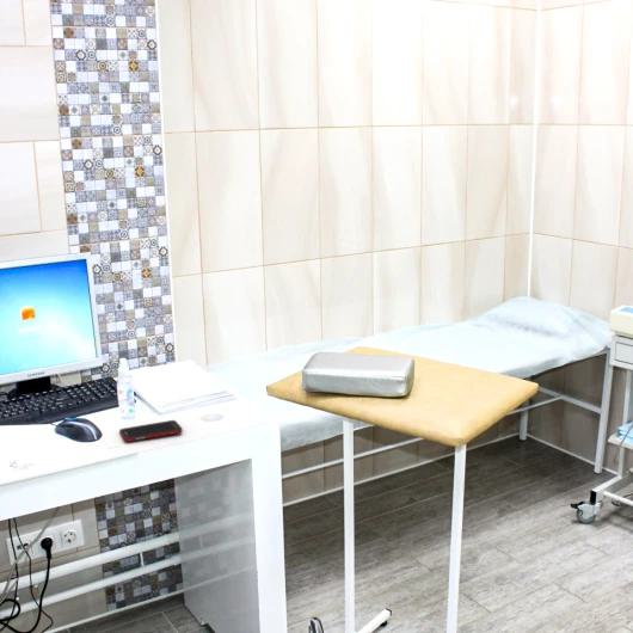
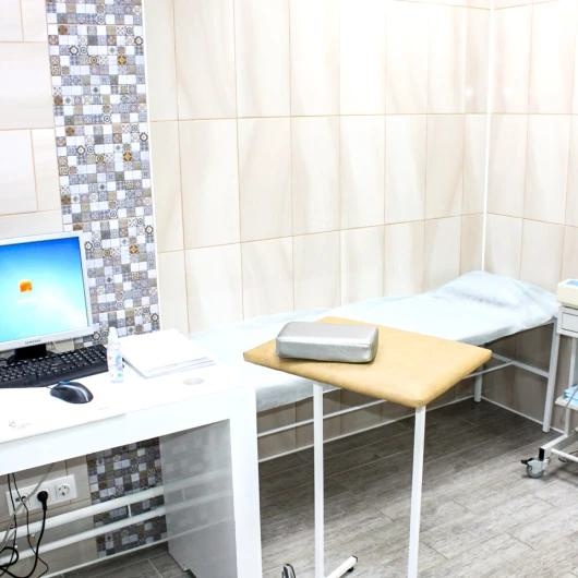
- cell phone [118,419,184,443]
